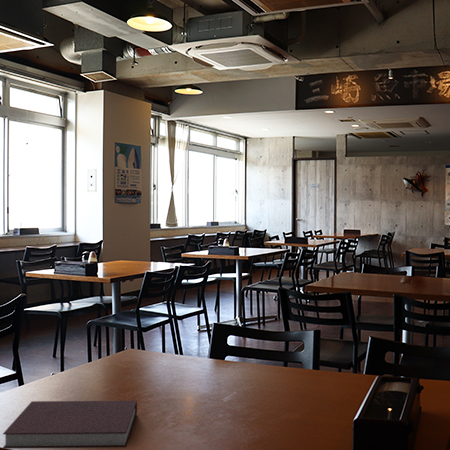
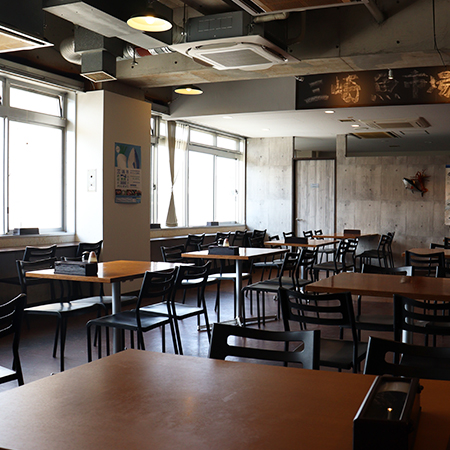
- notebook [2,400,138,449]
